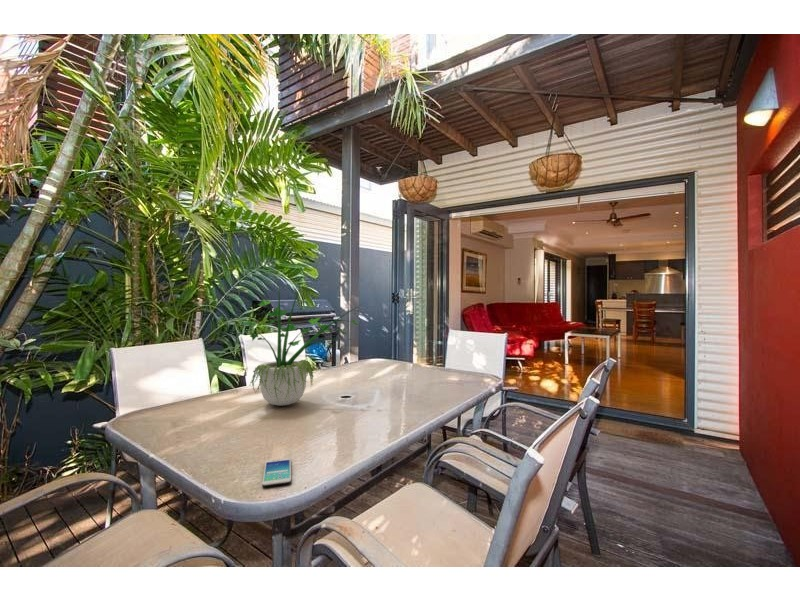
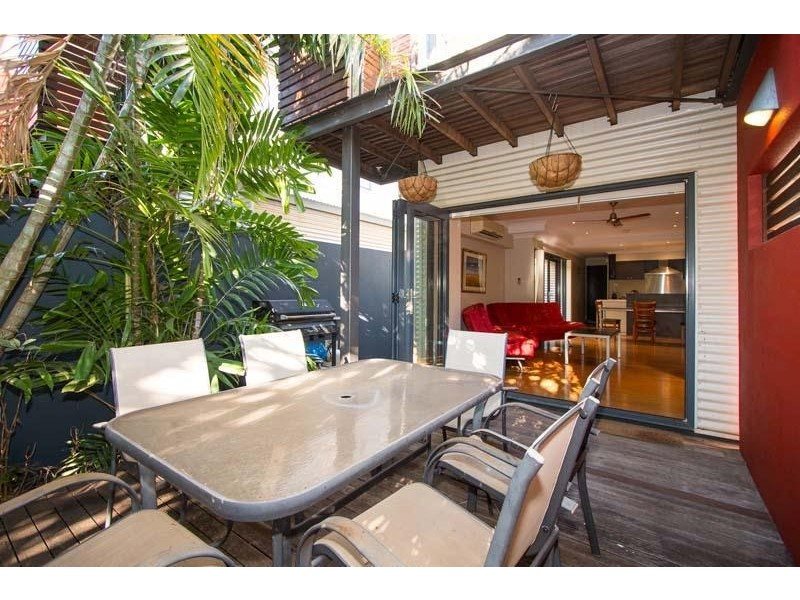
- potted plant [236,286,365,407]
- smartphone [261,457,292,488]
